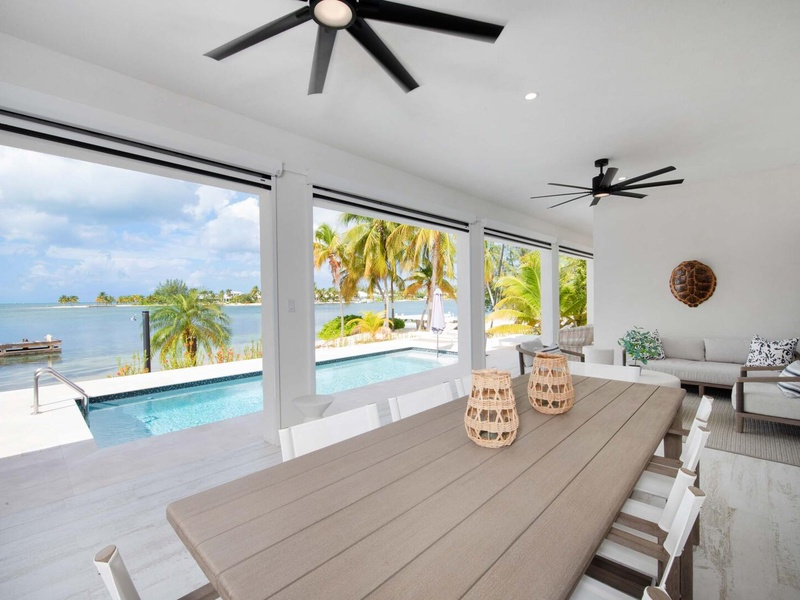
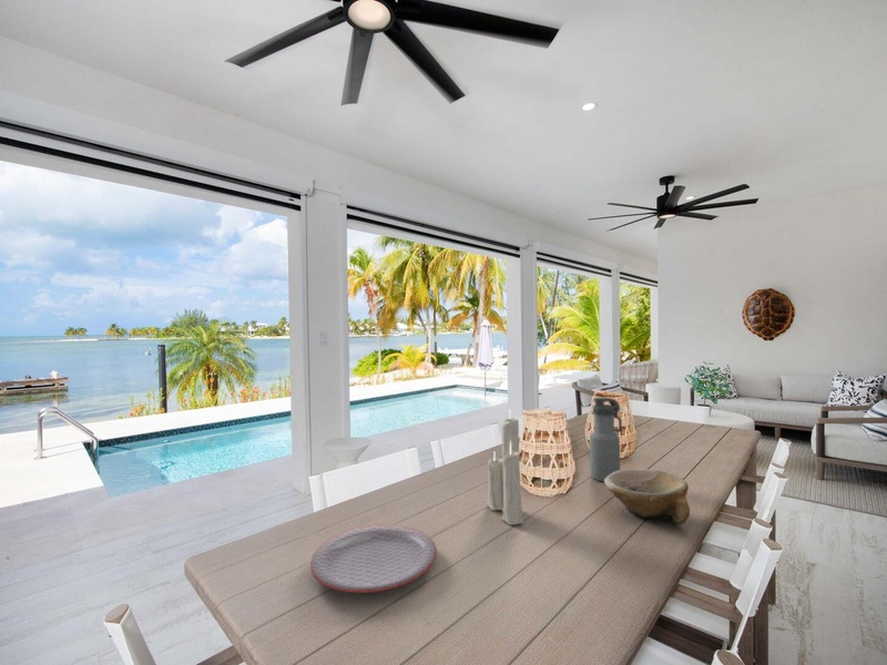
+ candle [486,410,524,526]
+ plate [309,523,438,594]
+ bowl [603,468,691,525]
+ water bottle [589,396,623,483]
